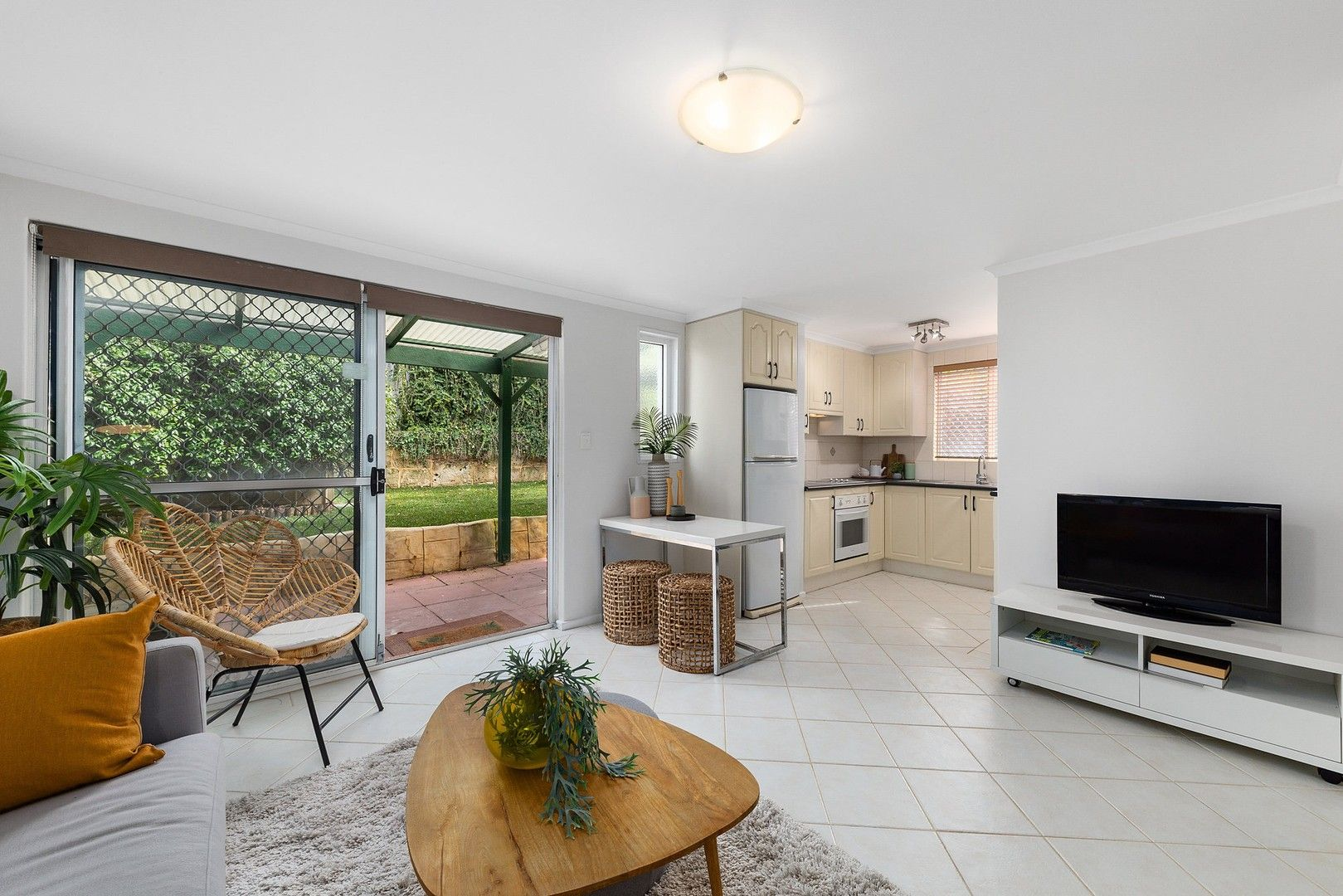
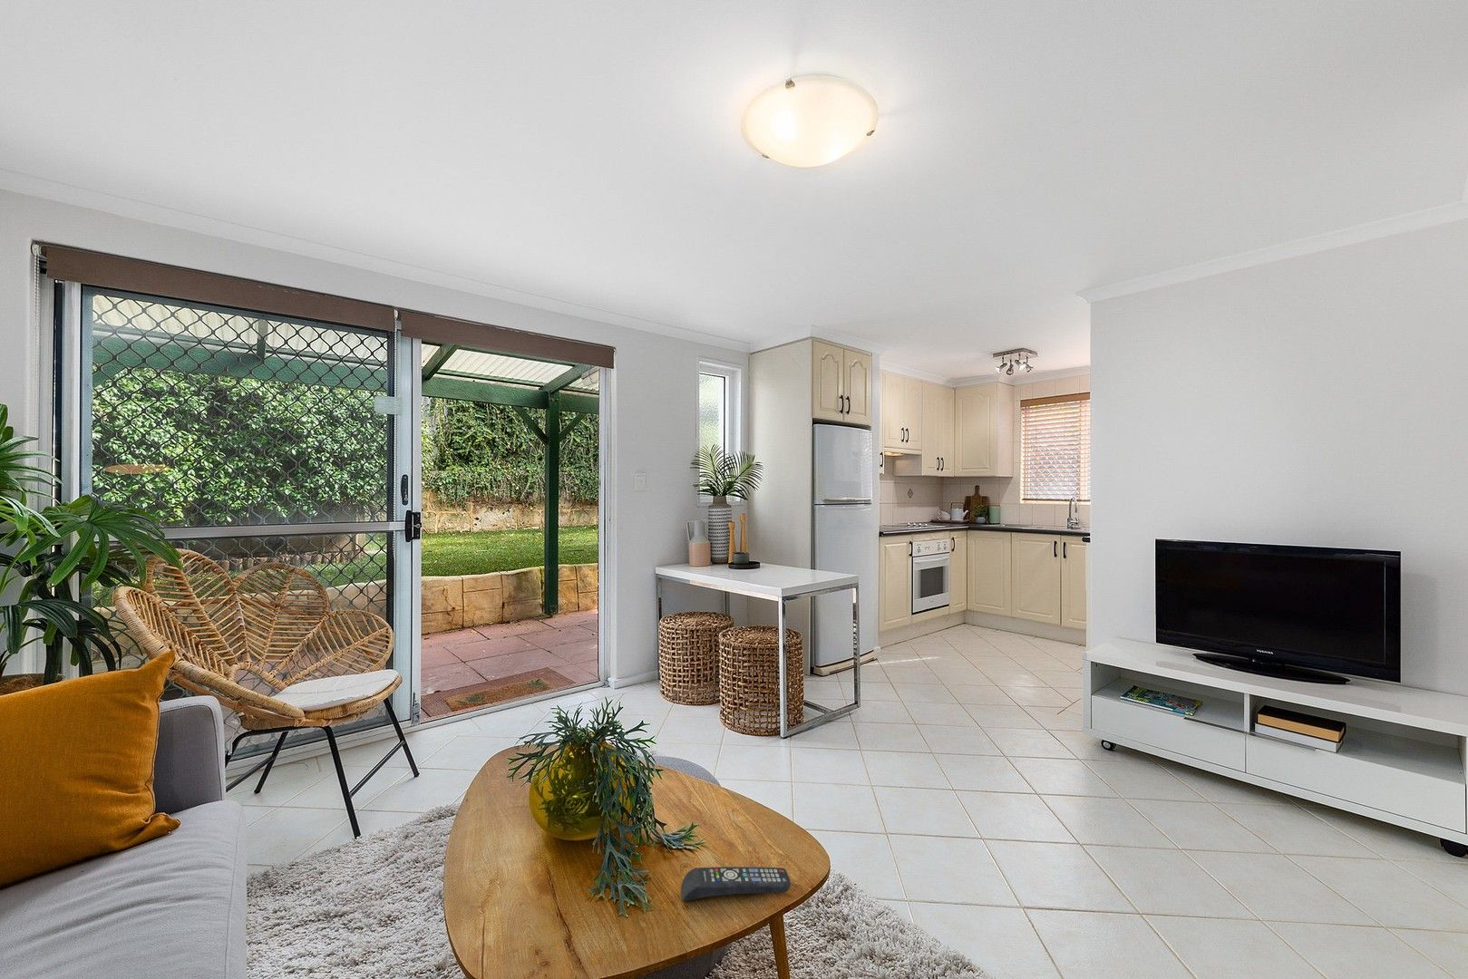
+ remote control [680,865,791,901]
